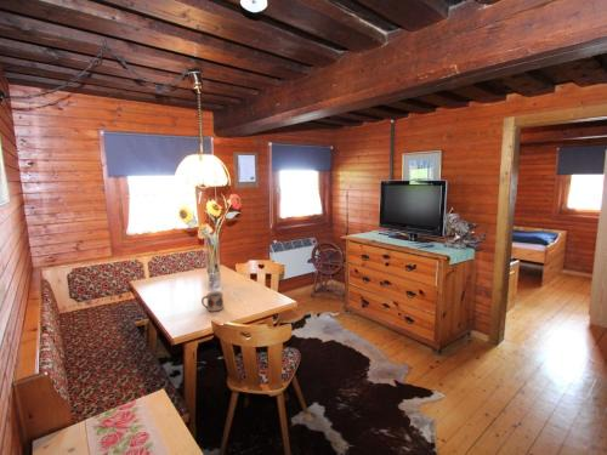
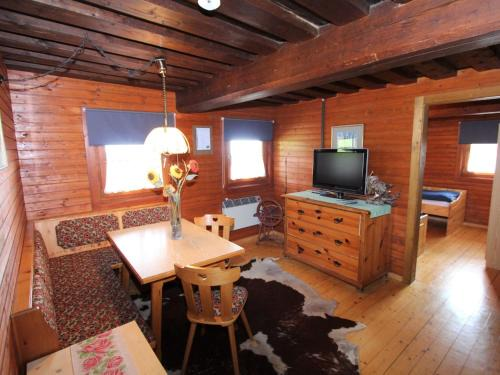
- mug [200,290,225,313]
